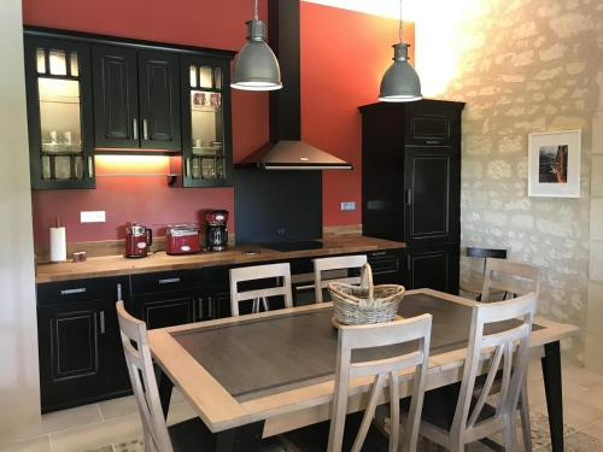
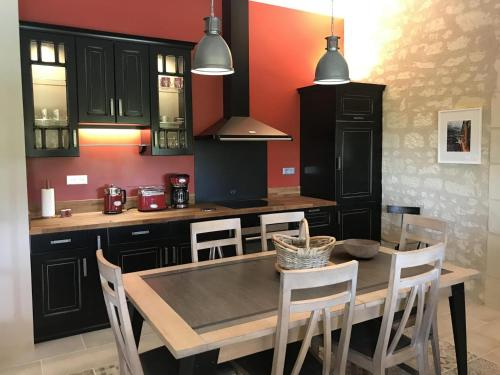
+ bowl [342,238,381,259]
